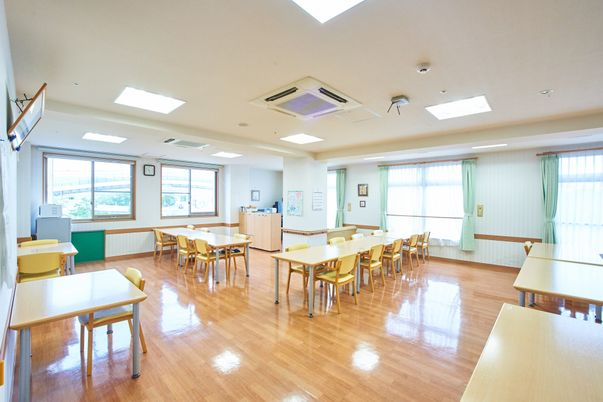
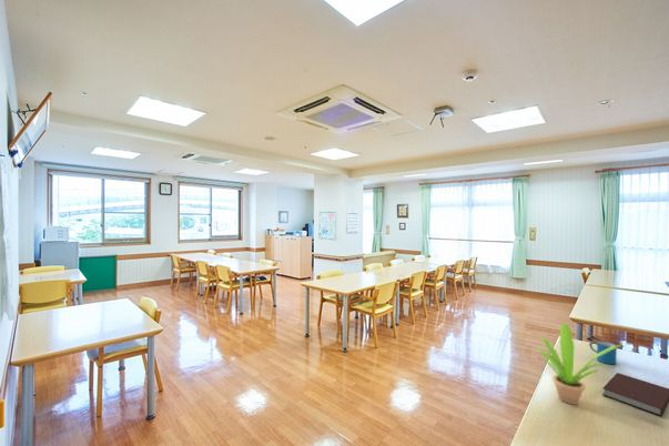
+ potted plant [536,322,622,406]
+ mug [588,341,618,365]
+ notebook [601,372,669,417]
